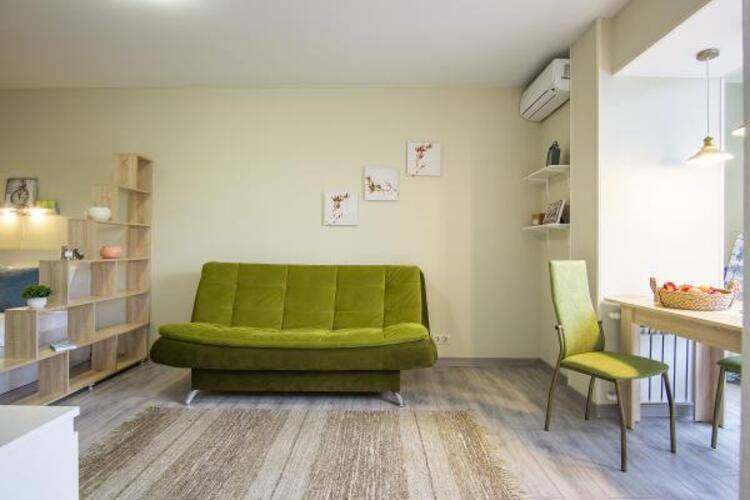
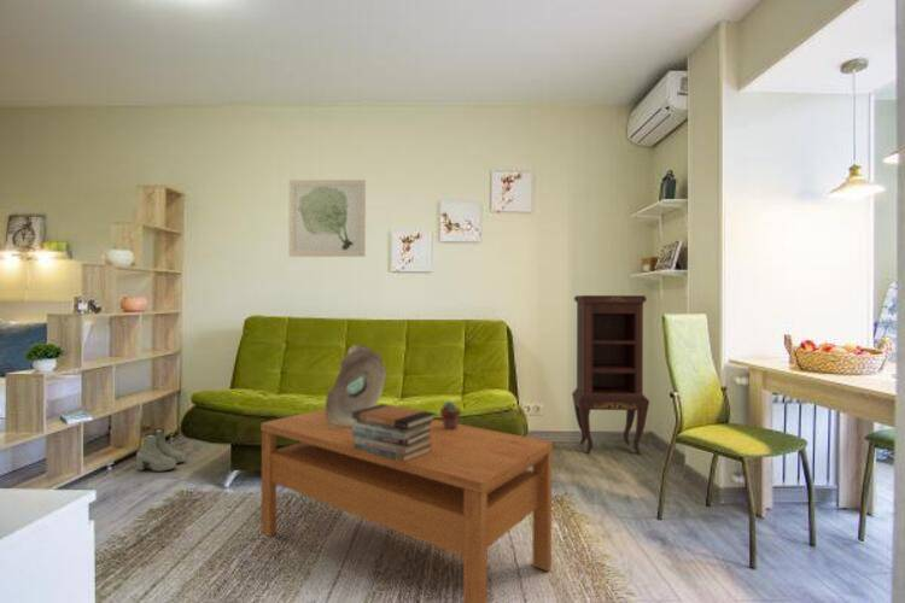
+ wall art [287,178,367,258]
+ boots [135,427,186,473]
+ cabinet [571,294,650,455]
+ book stack [351,403,437,462]
+ coffee table [259,408,554,603]
+ potted succulent [439,400,462,431]
+ decorative bowl [325,344,387,428]
